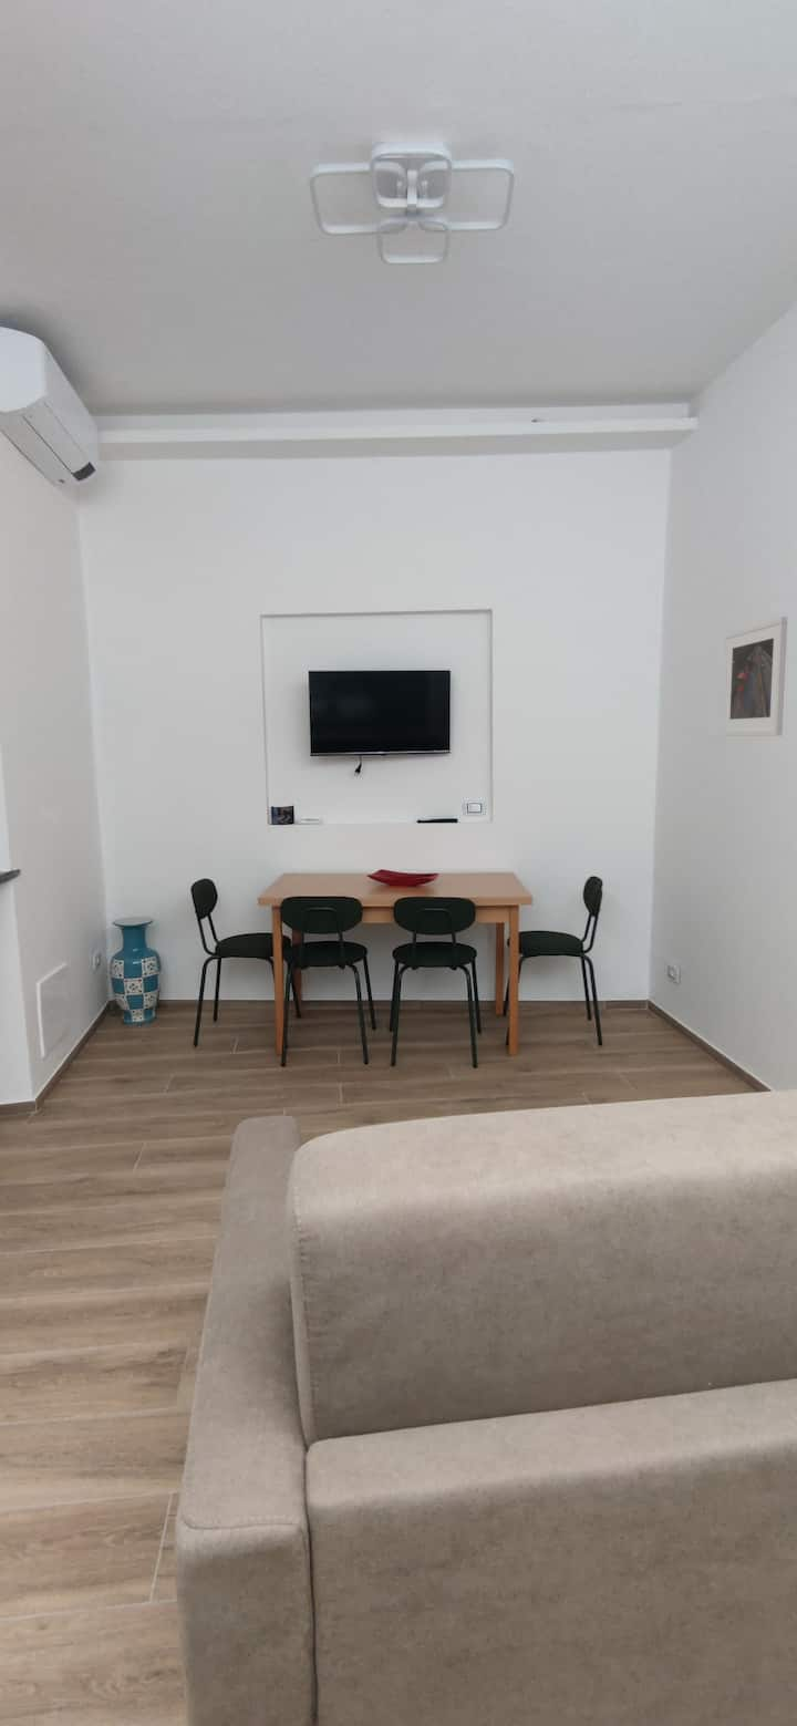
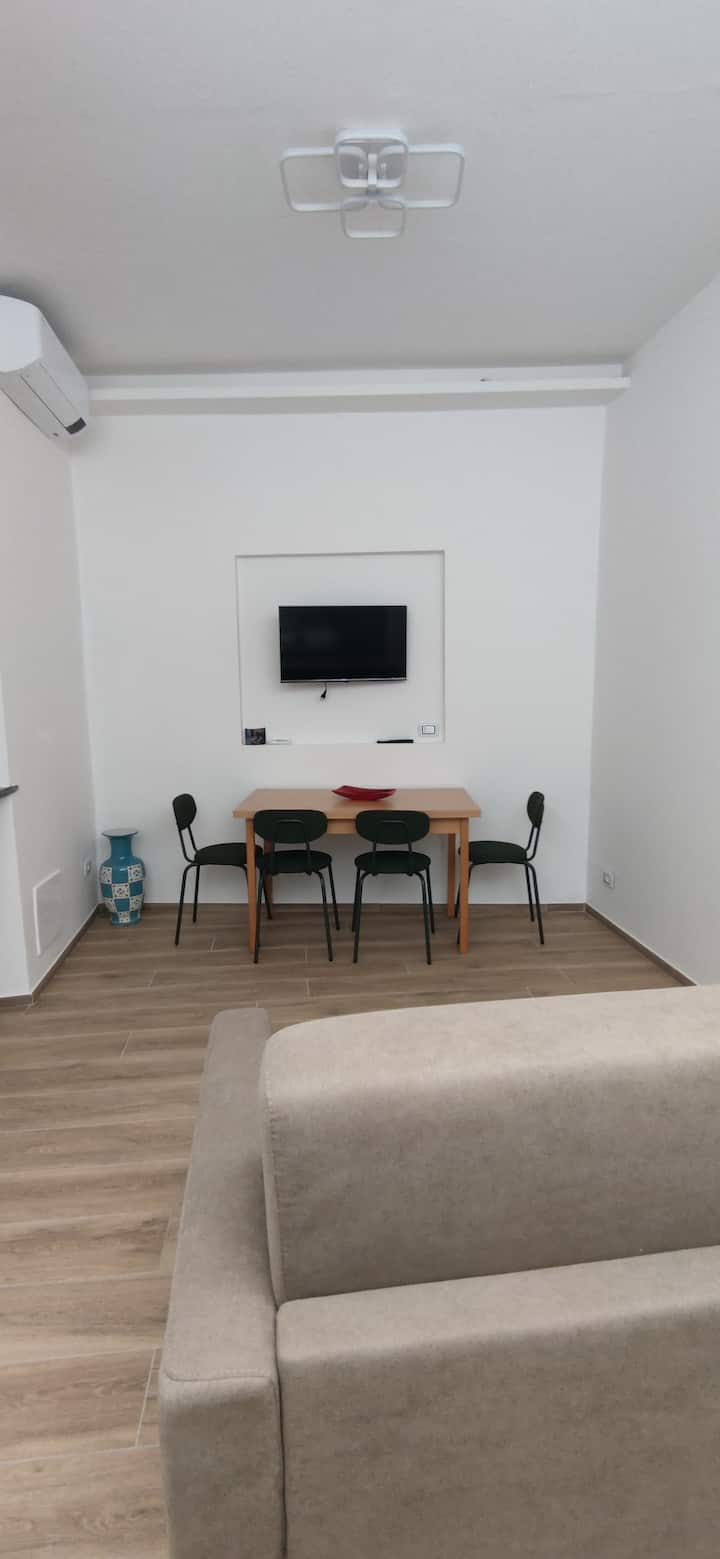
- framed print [721,616,788,737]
